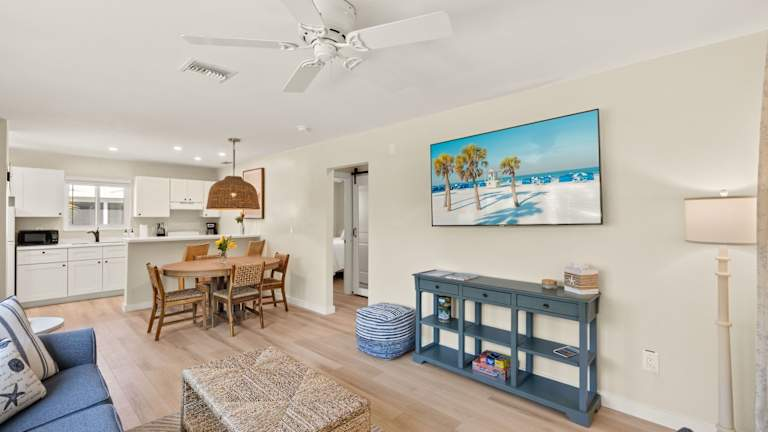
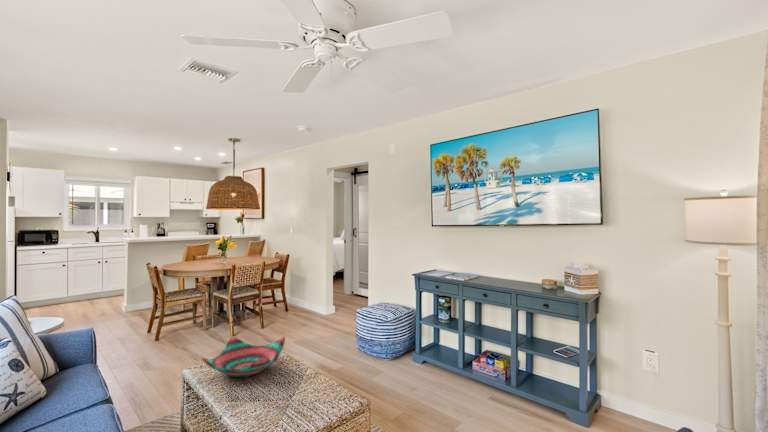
+ decorative bowl [201,335,286,378]
